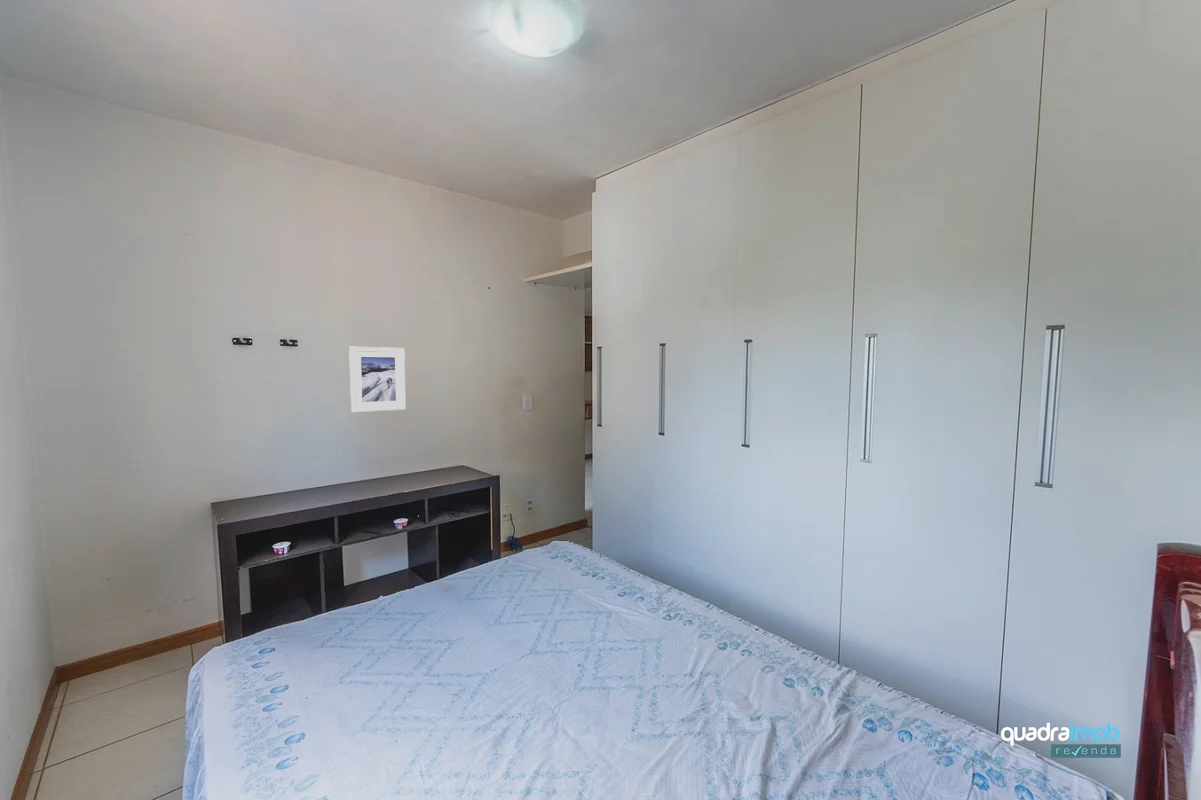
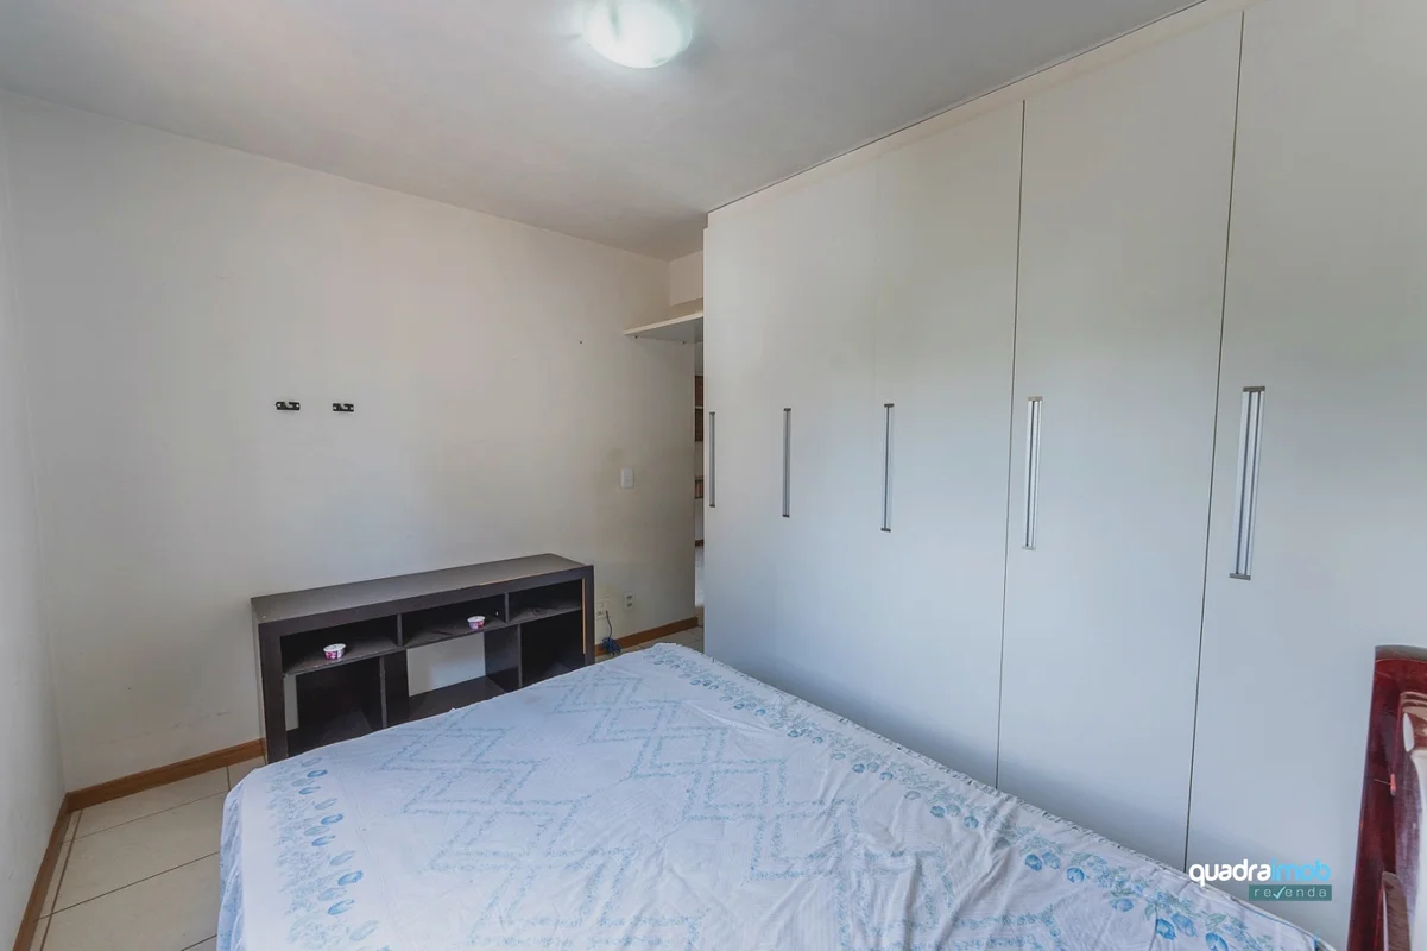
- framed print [348,346,407,413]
